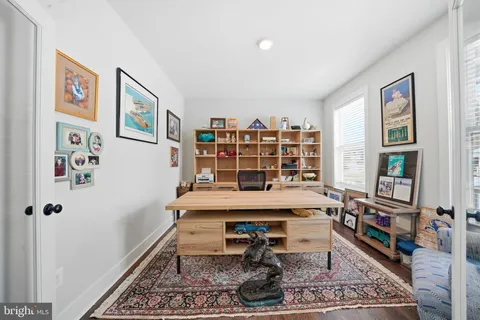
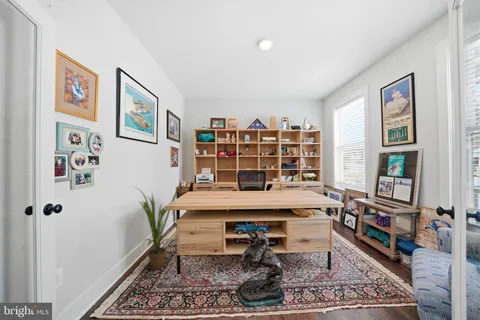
+ house plant [133,185,181,271]
